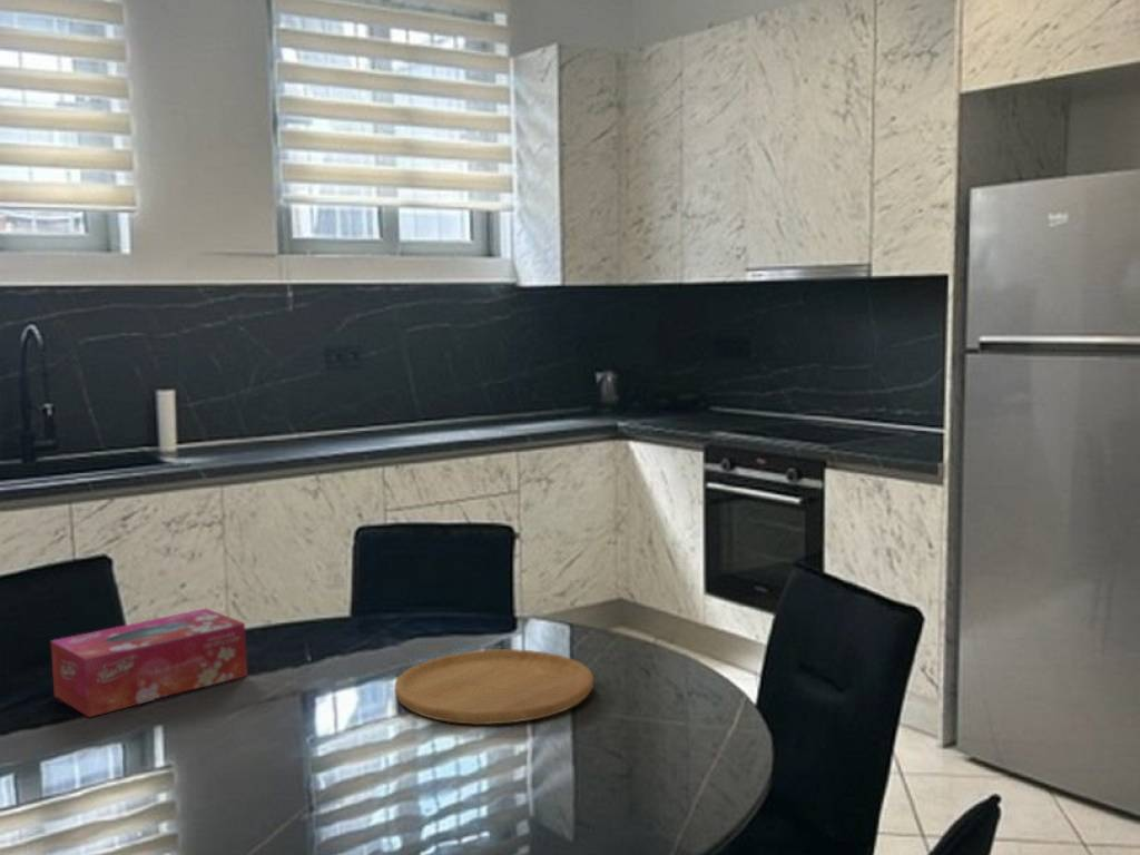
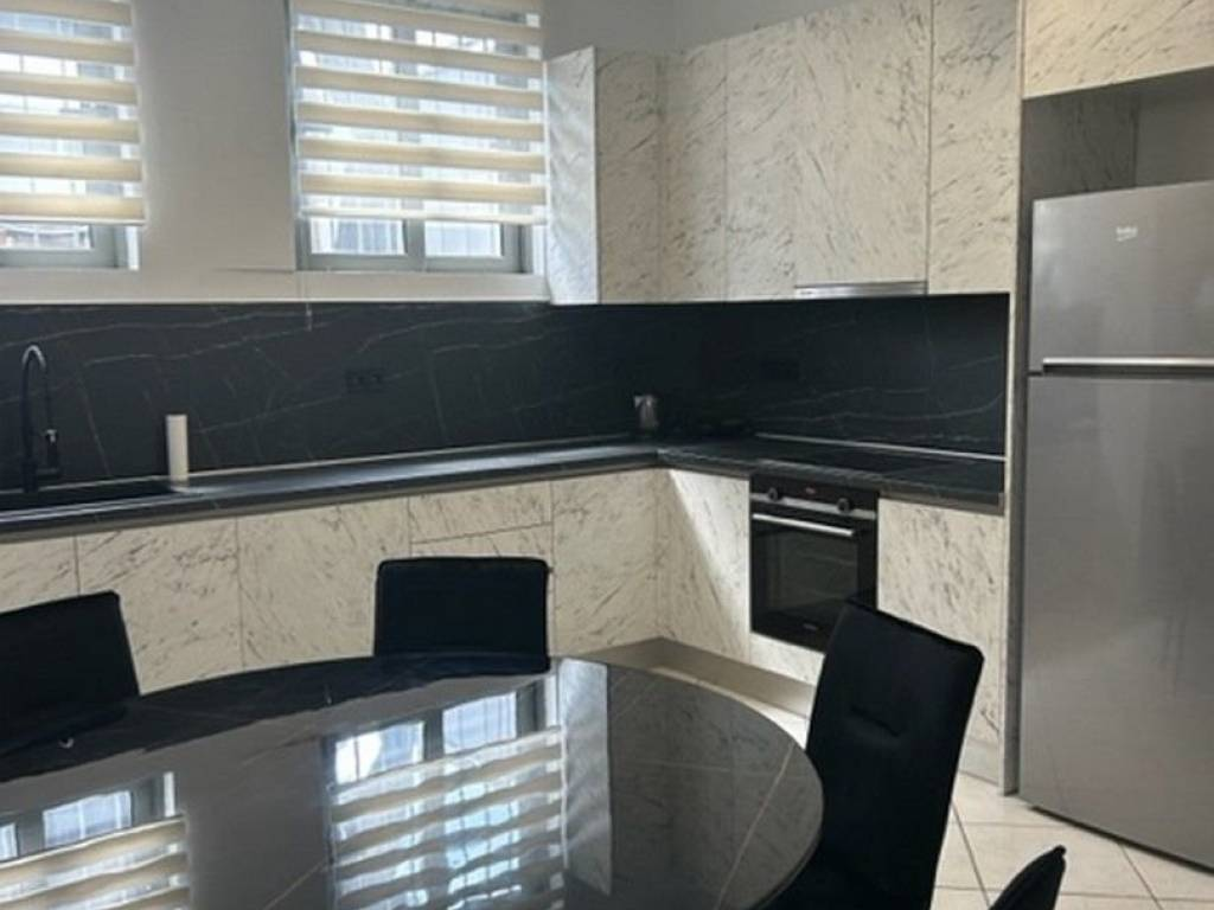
- cutting board [394,648,594,726]
- tissue box [50,608,248,718]
